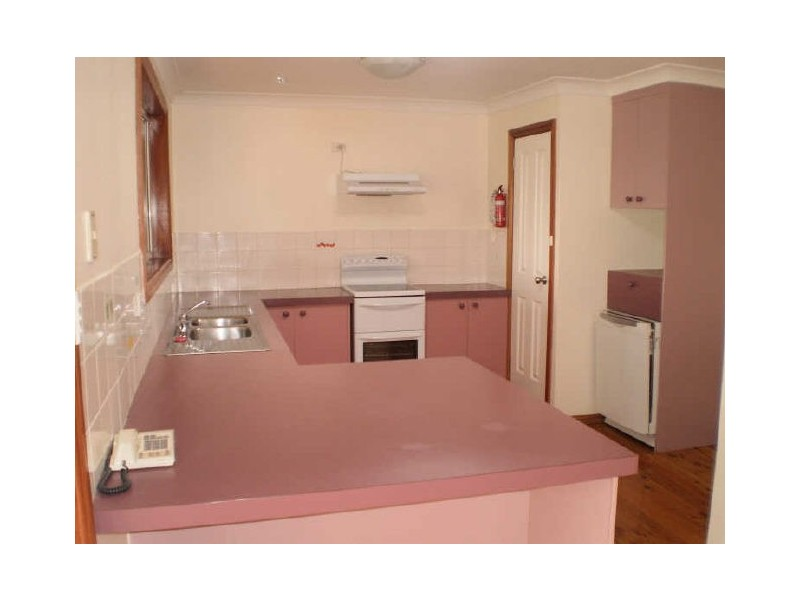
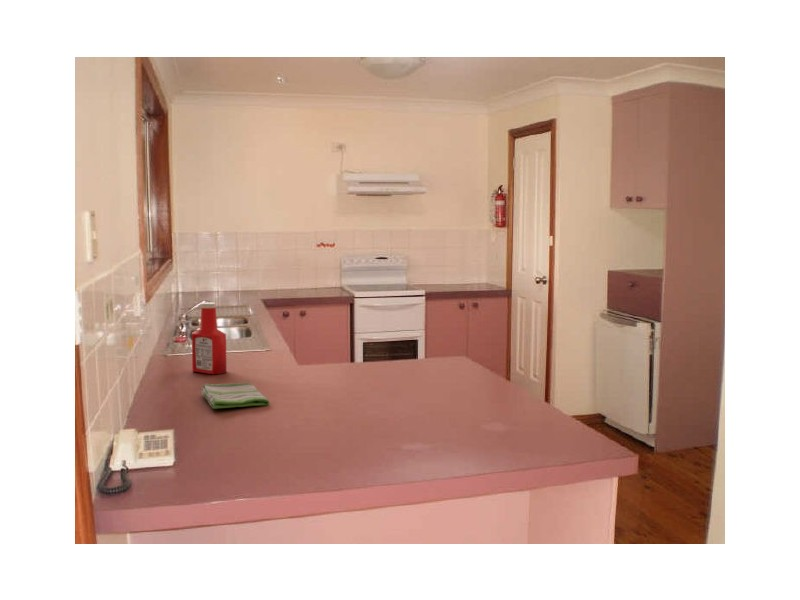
+ dish towel [199,382,270,410]
+ soap bottle [191,302,228,375]
